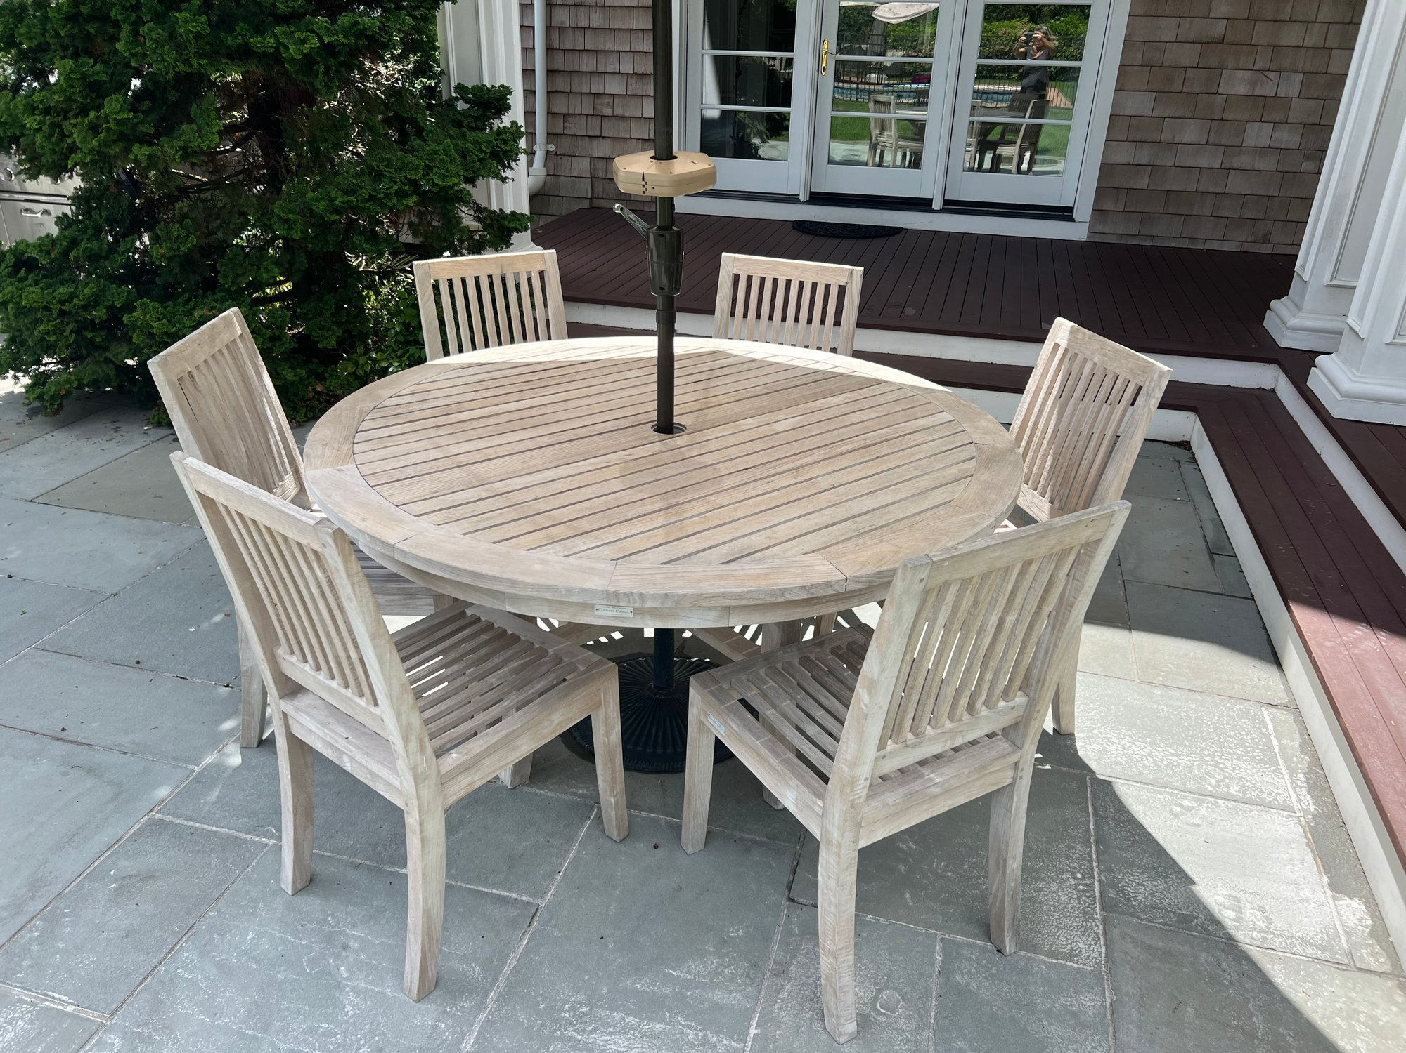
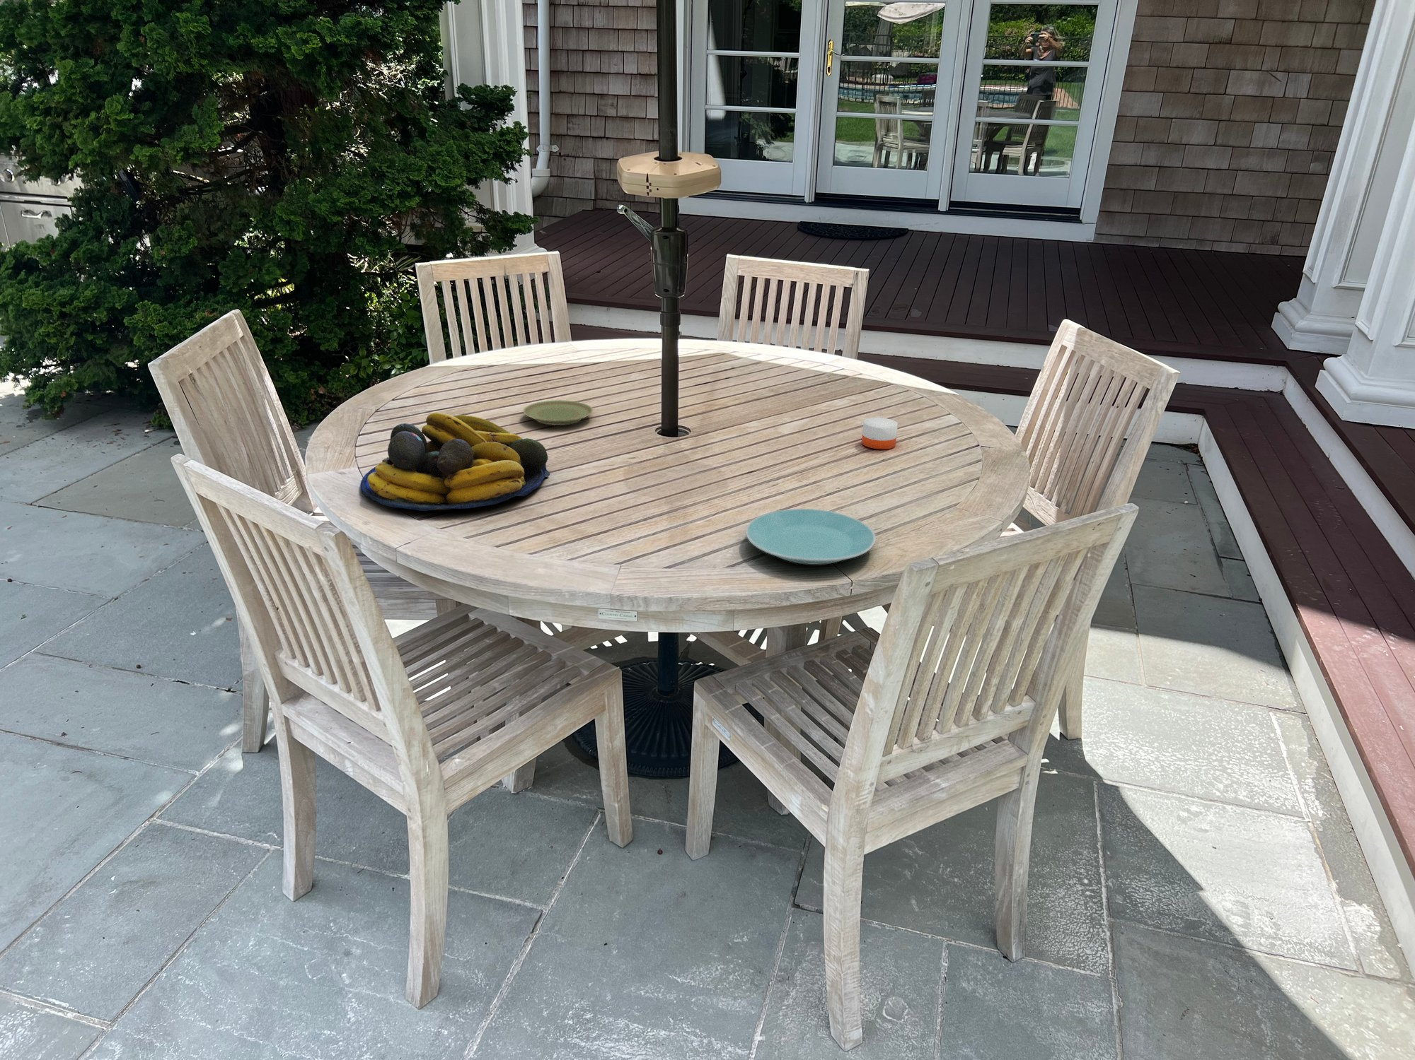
+ fruit bowl [360,412,550,511]
+ candle [861,400,898,450]
+ plate [523,400,594,426]
+ plate [745,508,877,566]
